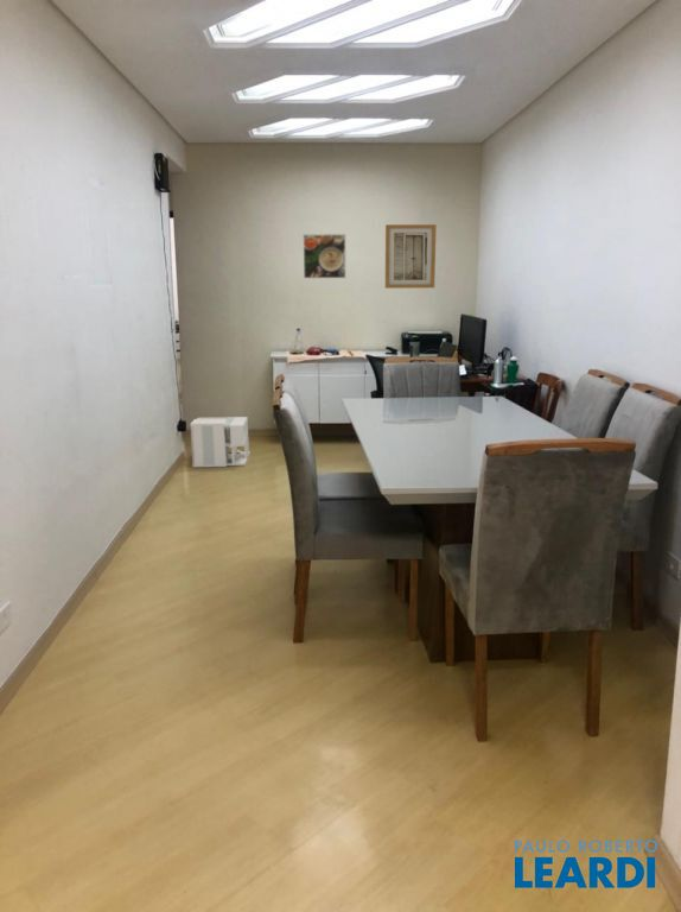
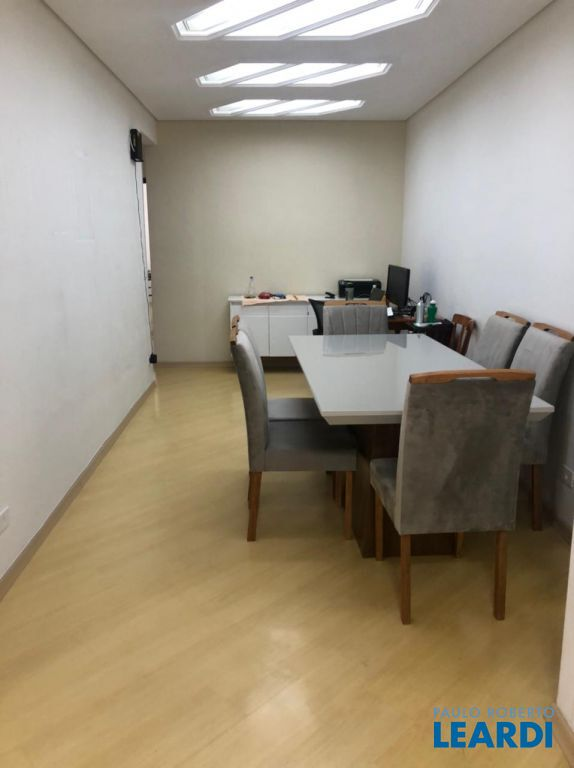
- architectural model [189,416,252,468]
- wall art [384,223,438,290]
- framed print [303,233,346,279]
